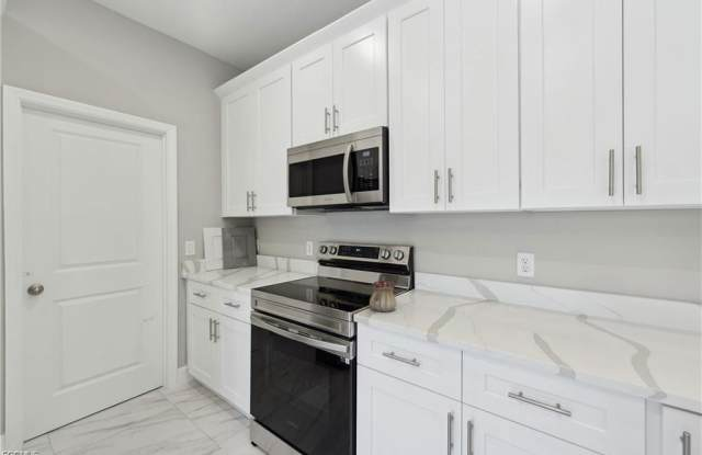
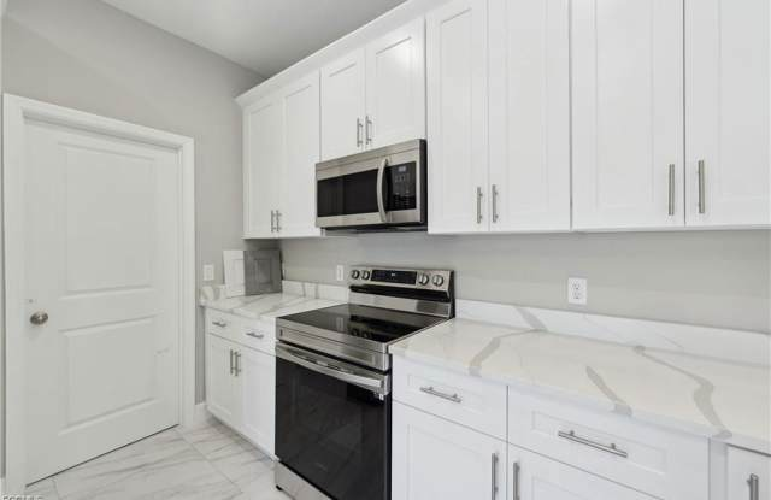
- teapot [369,275,397,312]
